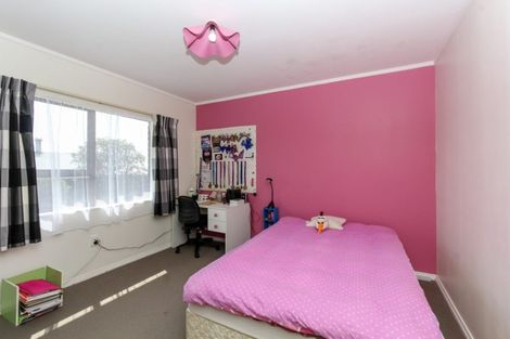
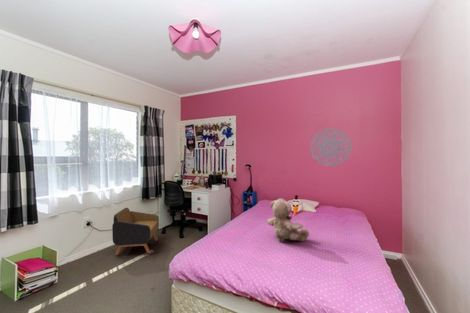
+ teddy bear [266,197,310,243]
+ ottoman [111,207,160,256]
+ wall decoration [309,127,353,167]
